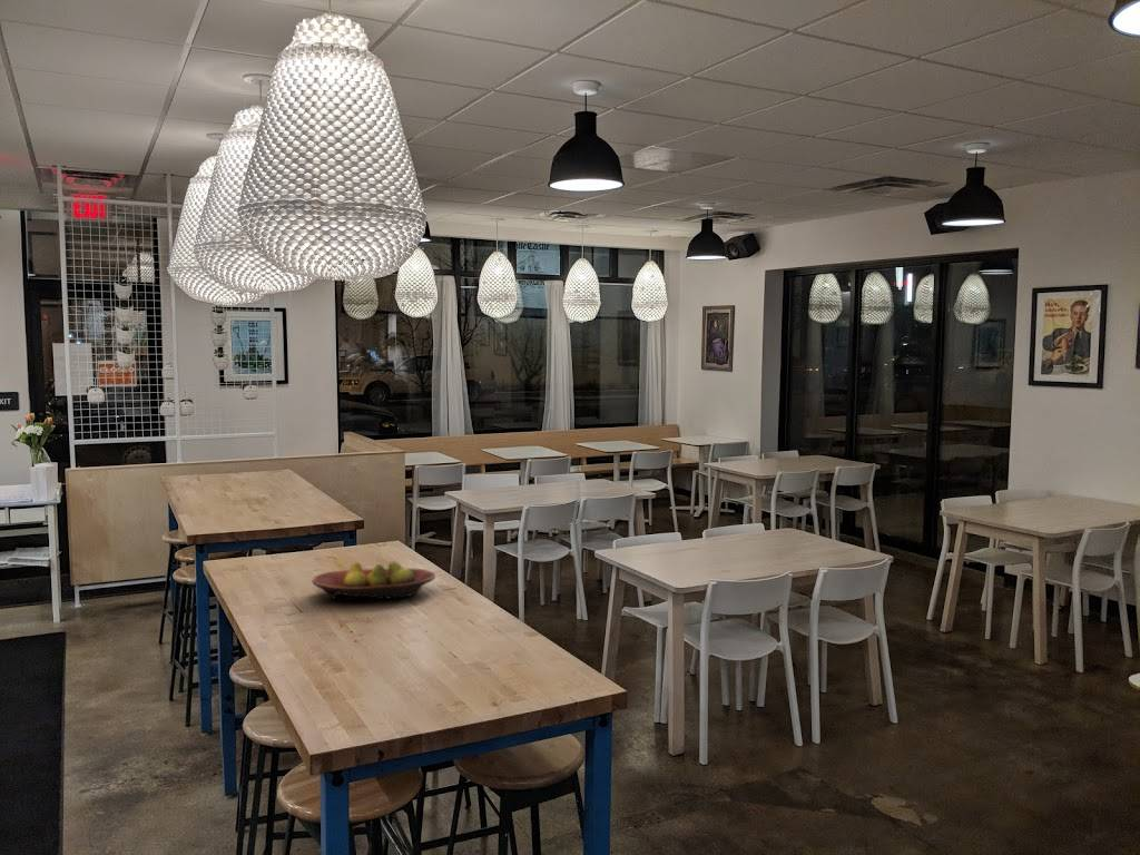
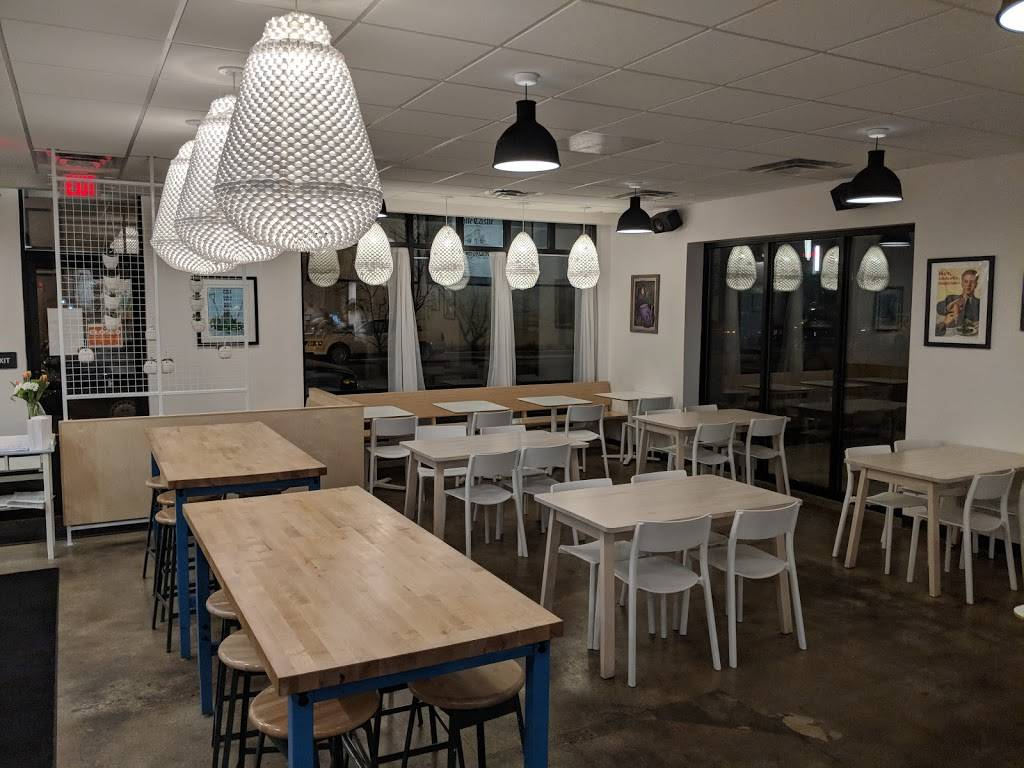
- fruit bowl [312,560,436,601]
